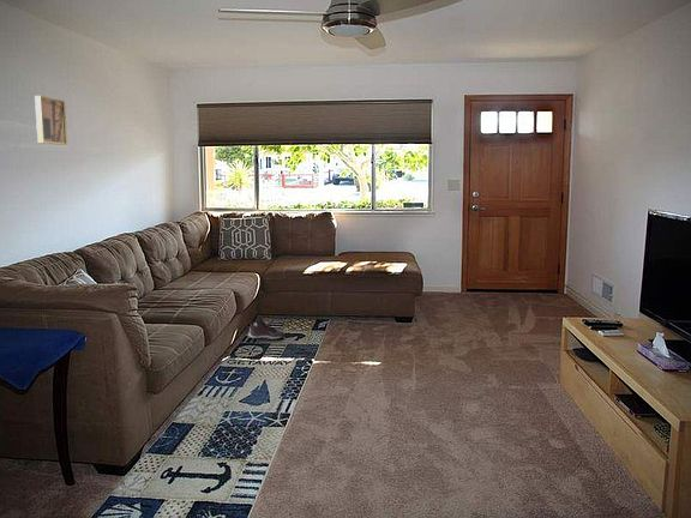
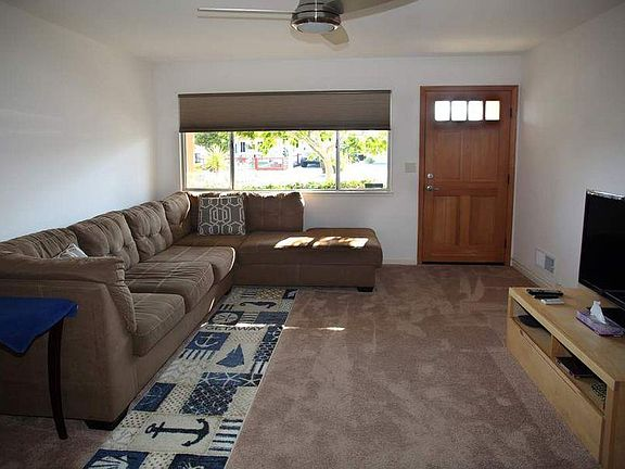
- sneaker [247,315,287,341]
- wall art [34,95,68,146]
